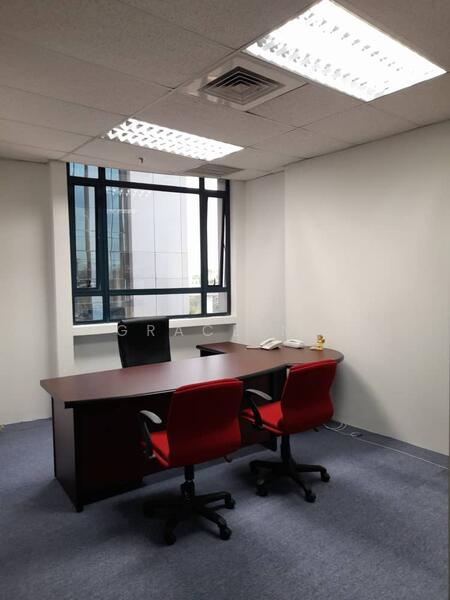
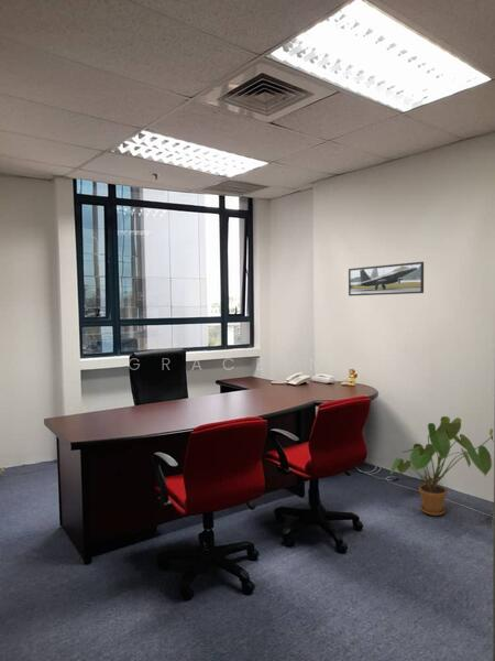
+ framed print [348,261,425,297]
+ house plant [389,415,494,517]
